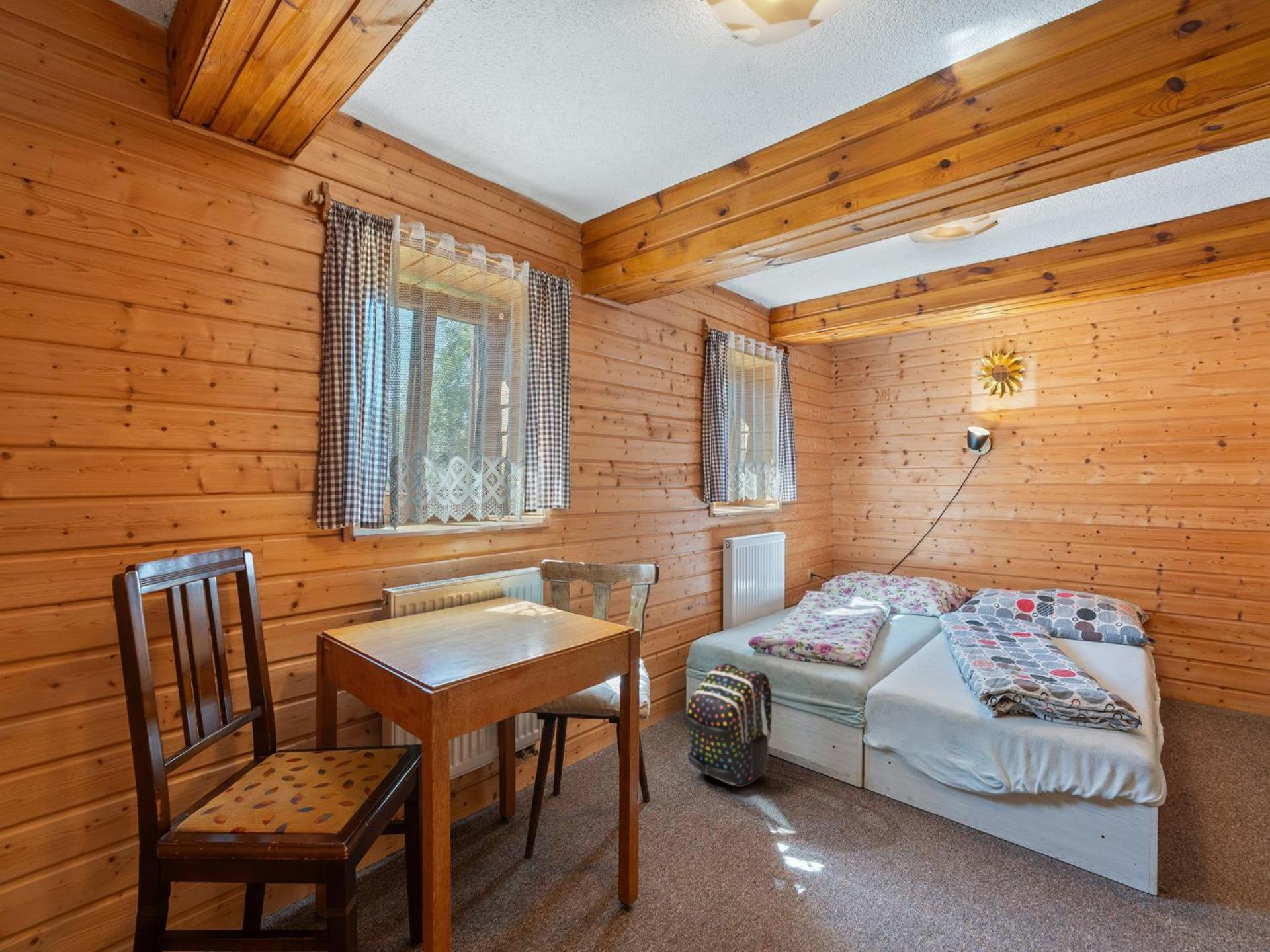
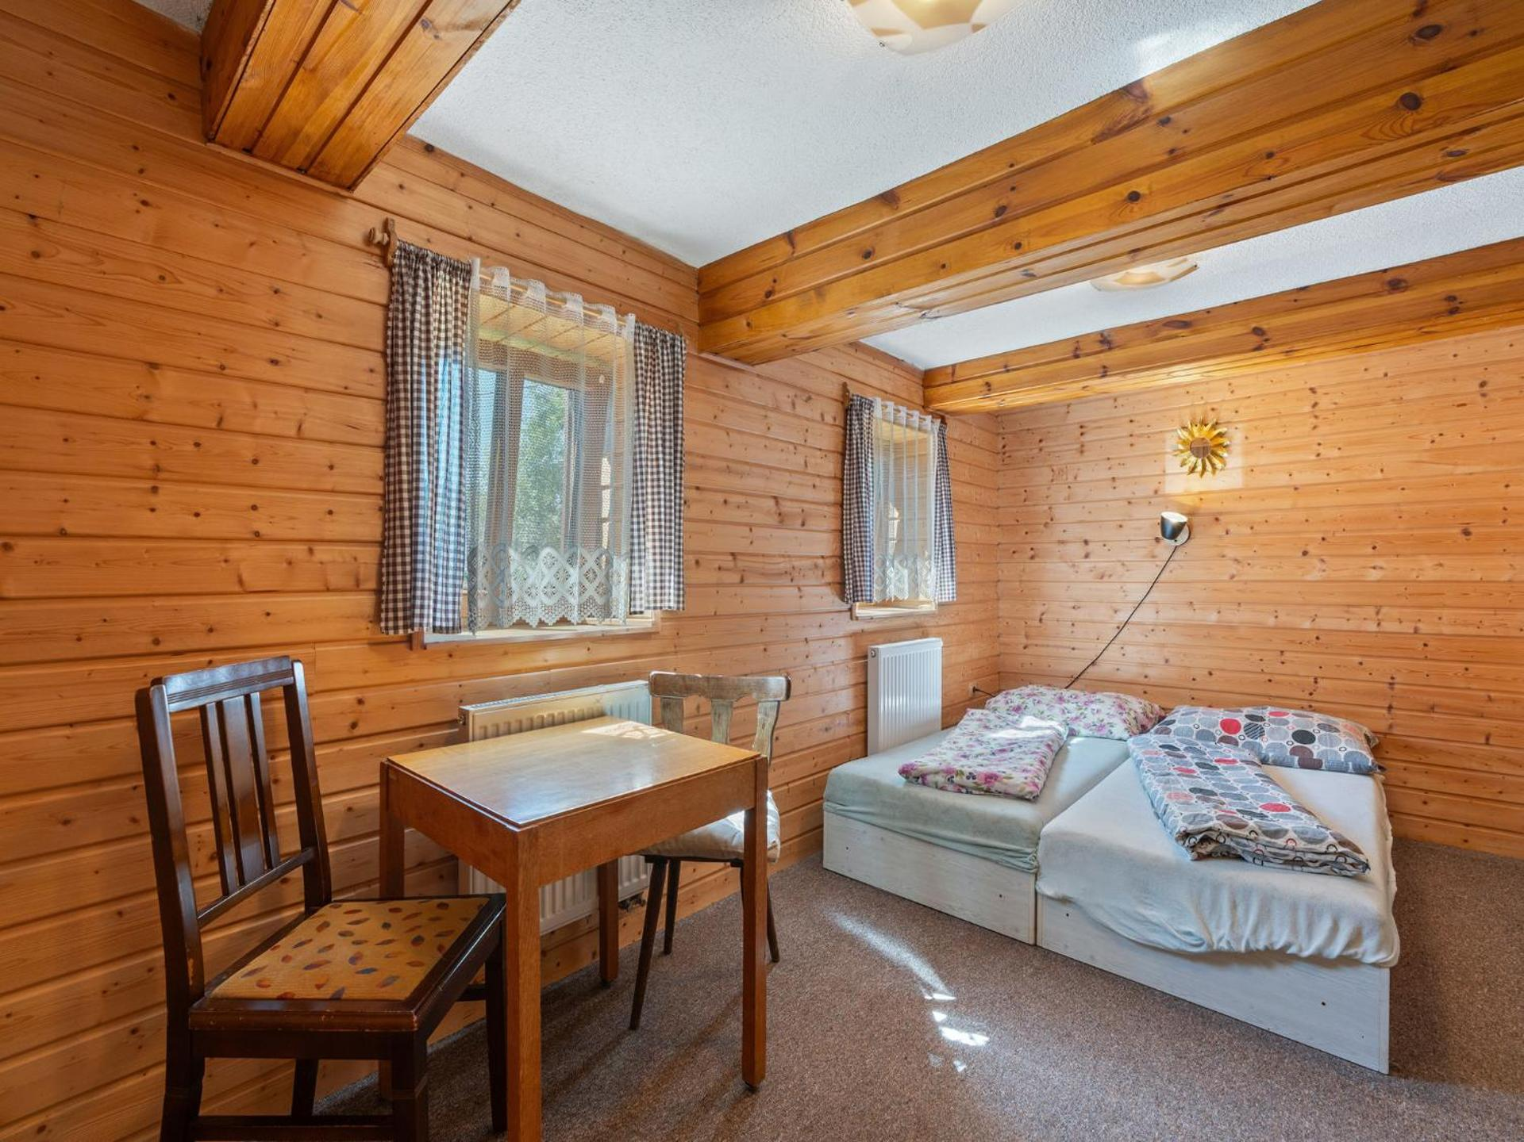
- backpack [683,662,772,788]
